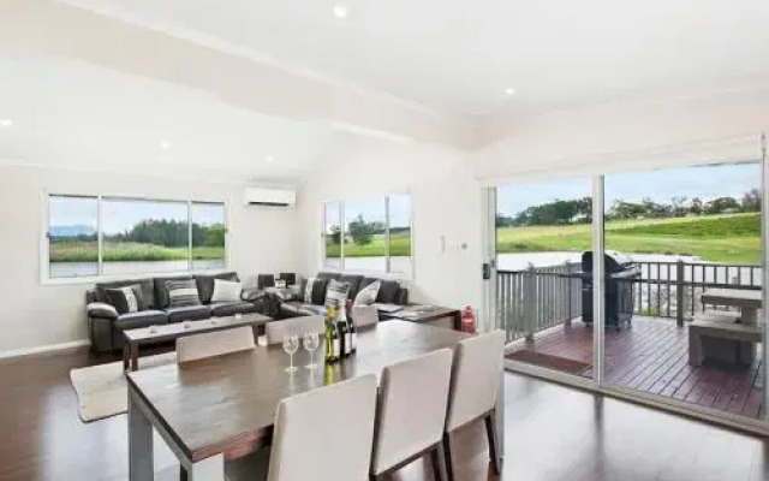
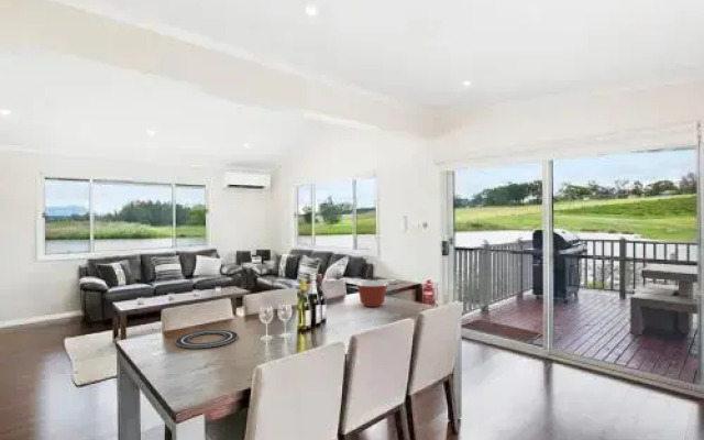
+ mixing bowl [354,279,391,308]
+ serving platter [174,329,239,349]
